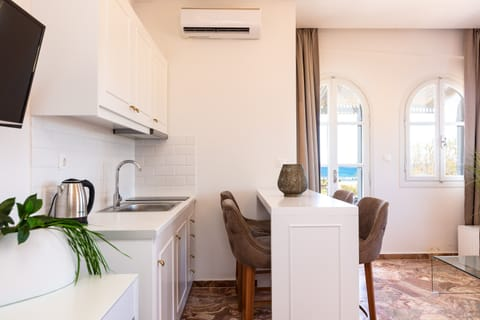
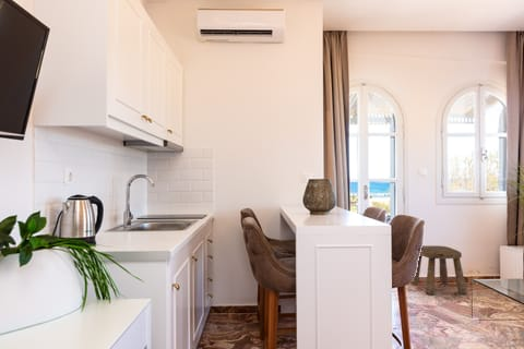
+ stool [410,244,468,296]
